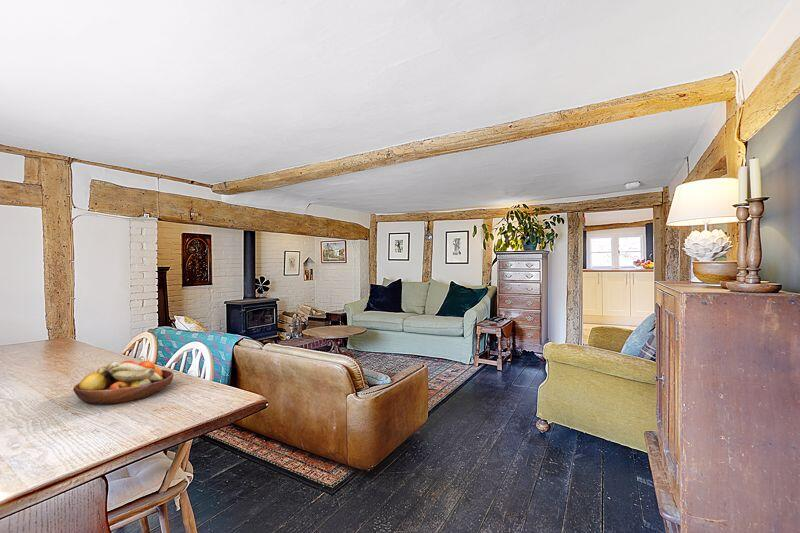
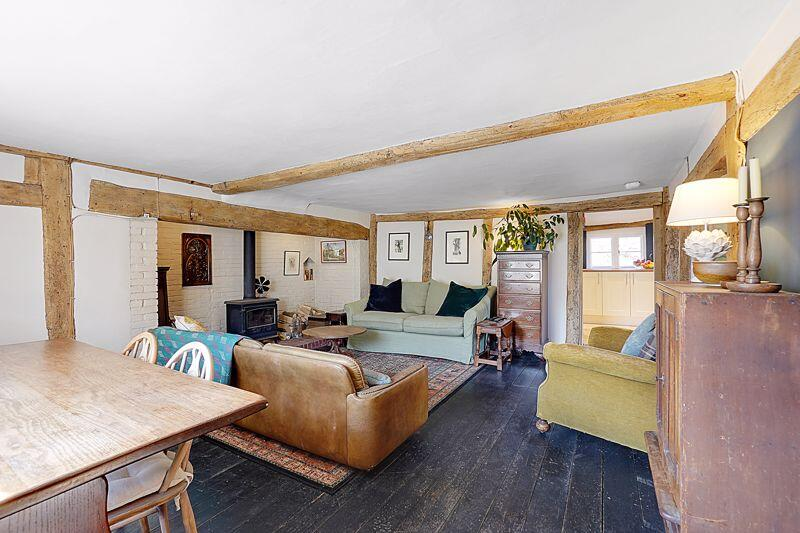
- fruit bowl [72,360,174,405]
